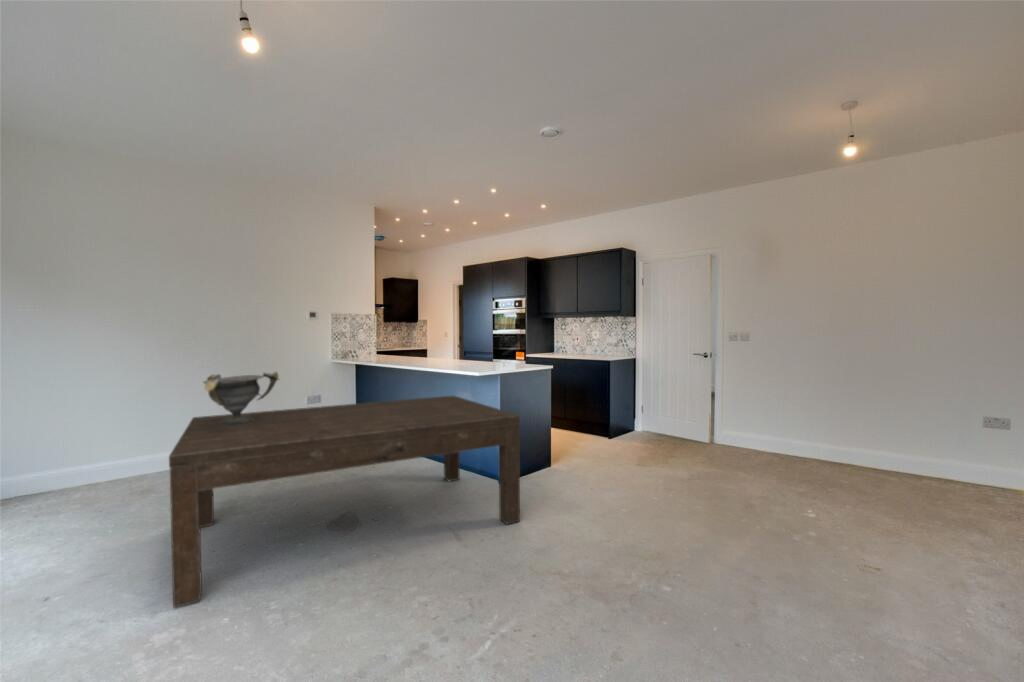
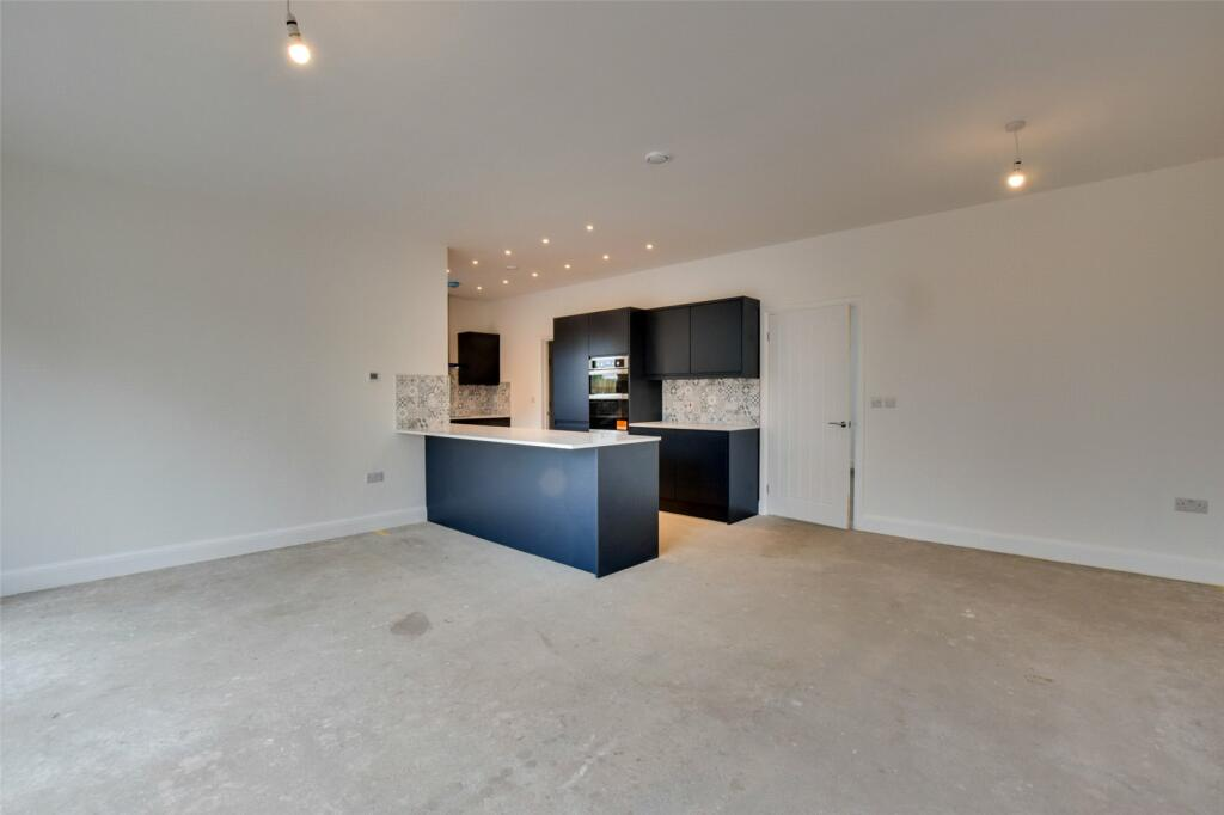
- decorative bowl [202,370,280,426]
- dining table [168,395,521,609]
